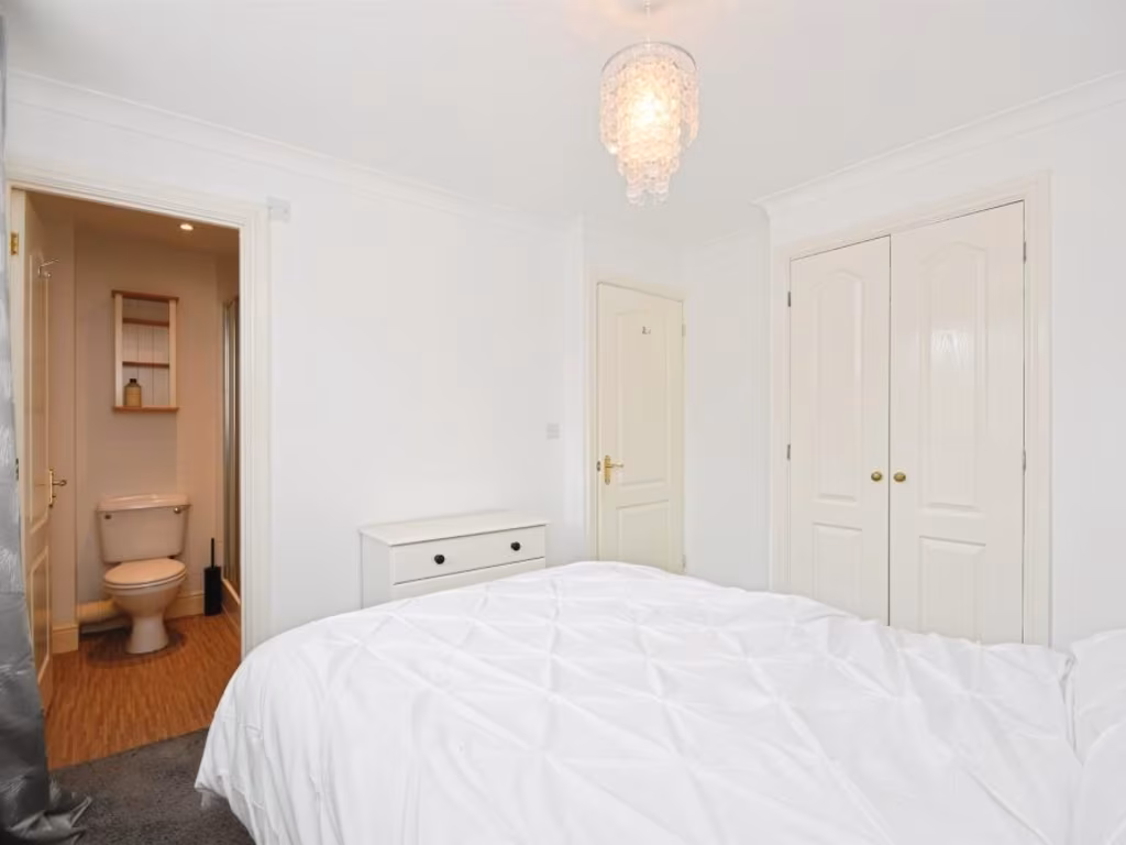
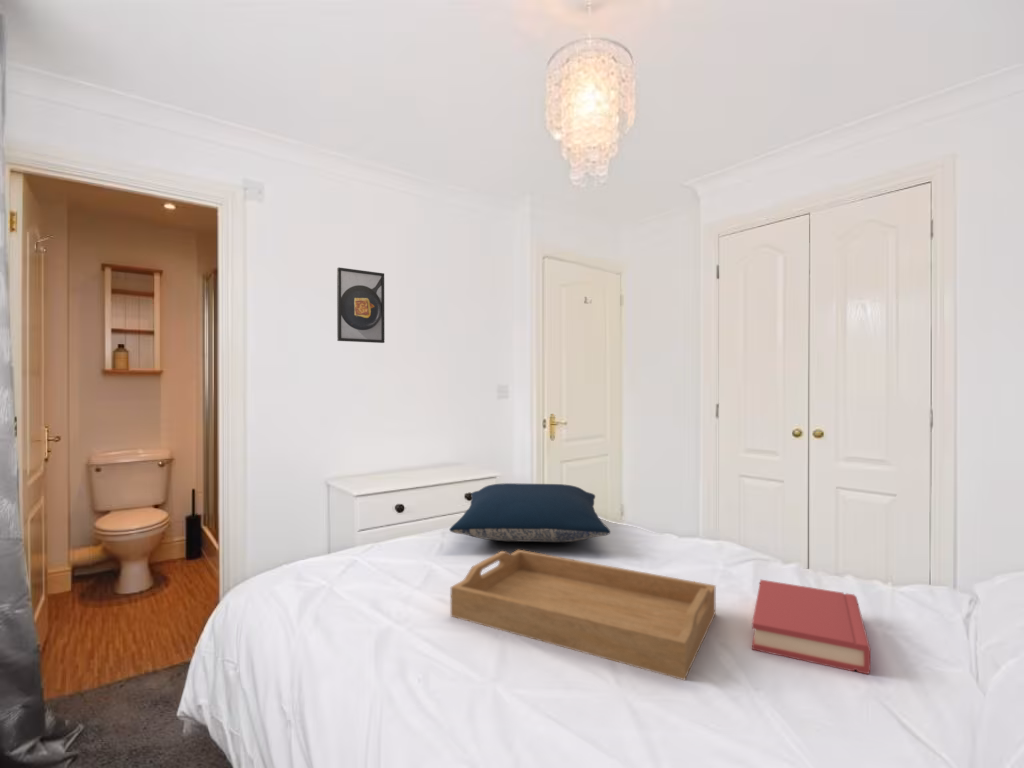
+ hardback book [751,579,871,675]
+ pillow [449,482,611,543]
+ serving tray [450,549,717,681]
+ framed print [336,266,386,344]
